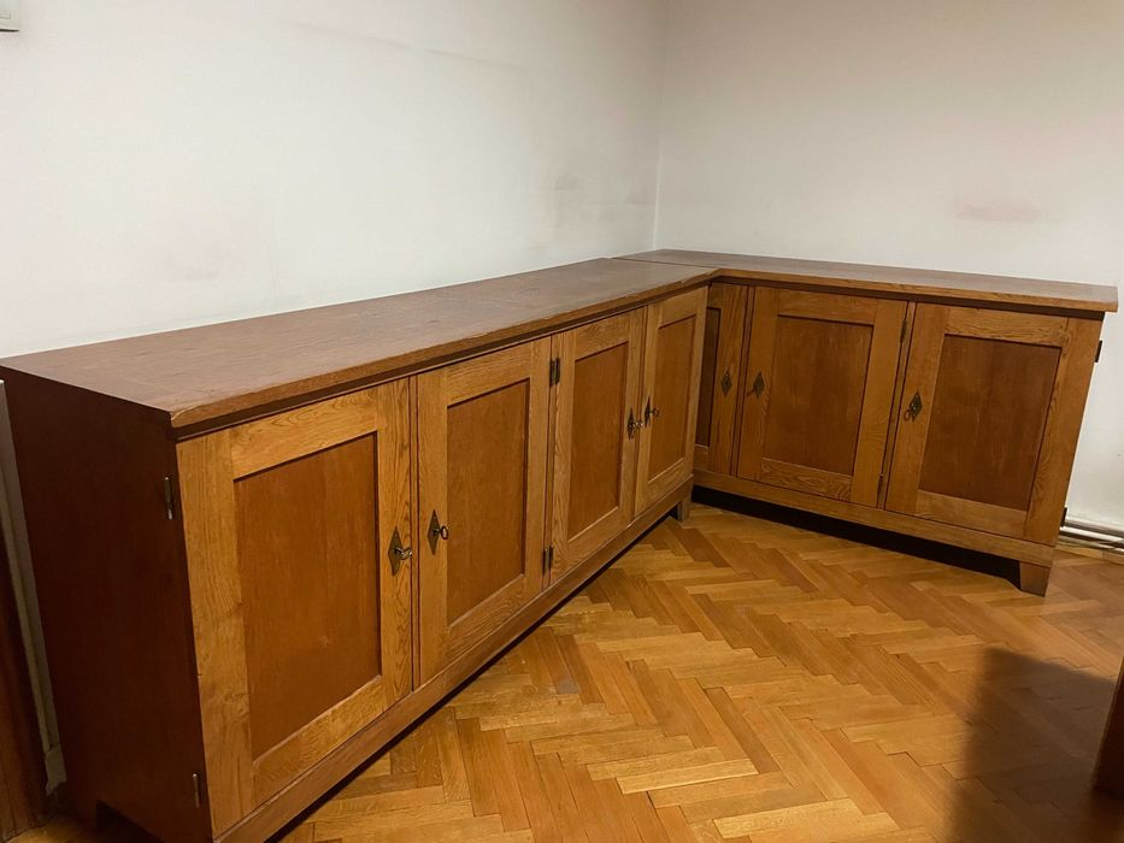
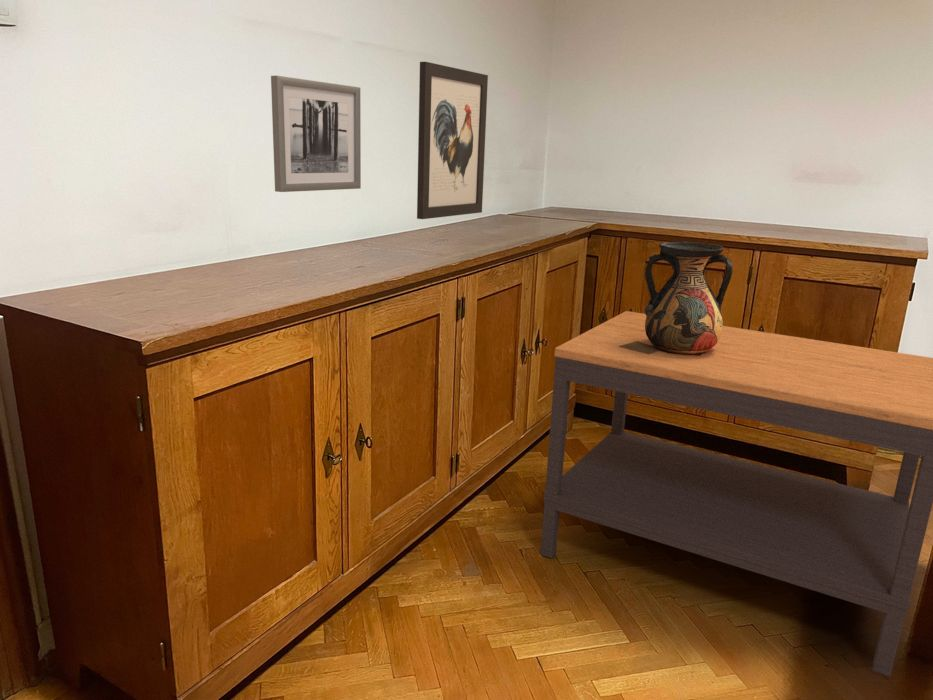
+ wall art [416,61,489,220]
+ wall art [270,75,362,193]
+ vase [618,241,734,356]
+ side table [540,310,933,677]
